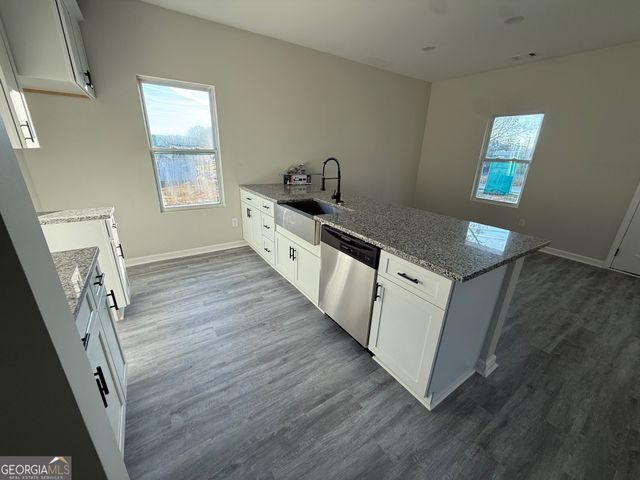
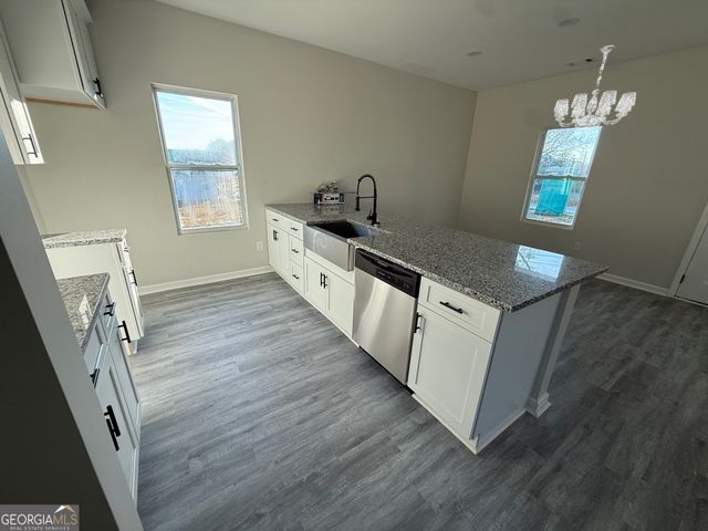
+ chandelier [553,44,637,129]
